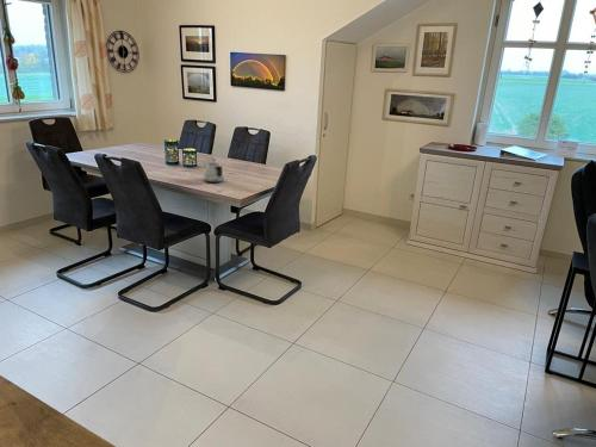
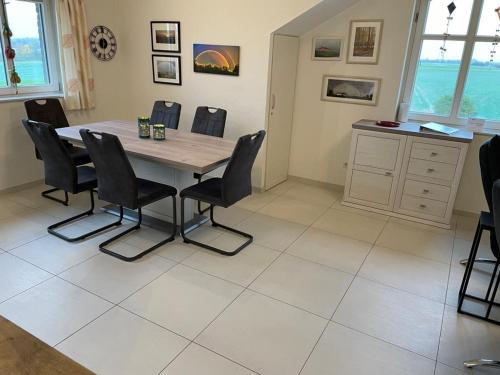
- teapot [203,159,225,184]
